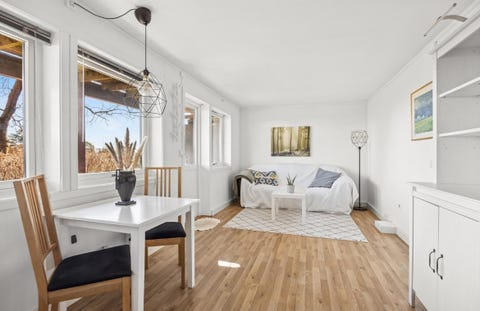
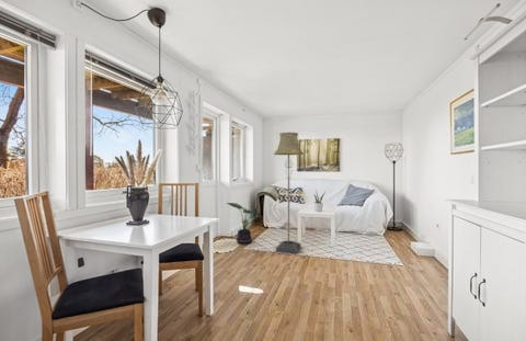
+ potted plant [226,202,255,246]
+ floor lamp [273,132,305,254]
